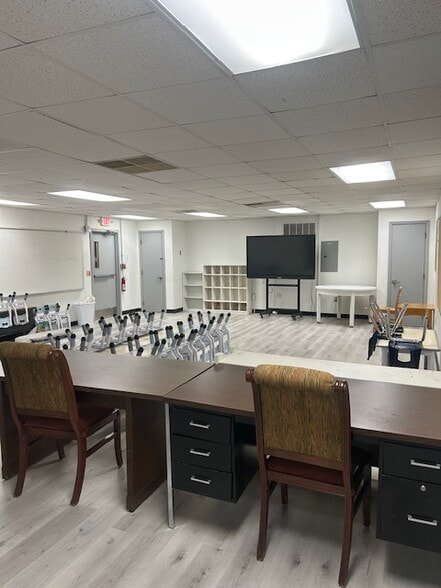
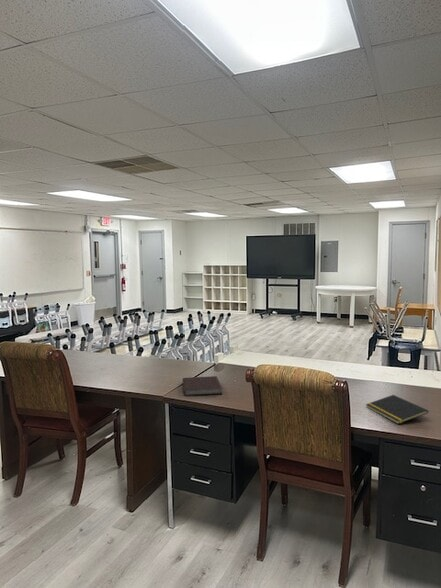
+ notebook [182,375,223,397]
+ notepad [365,394,429,425]
